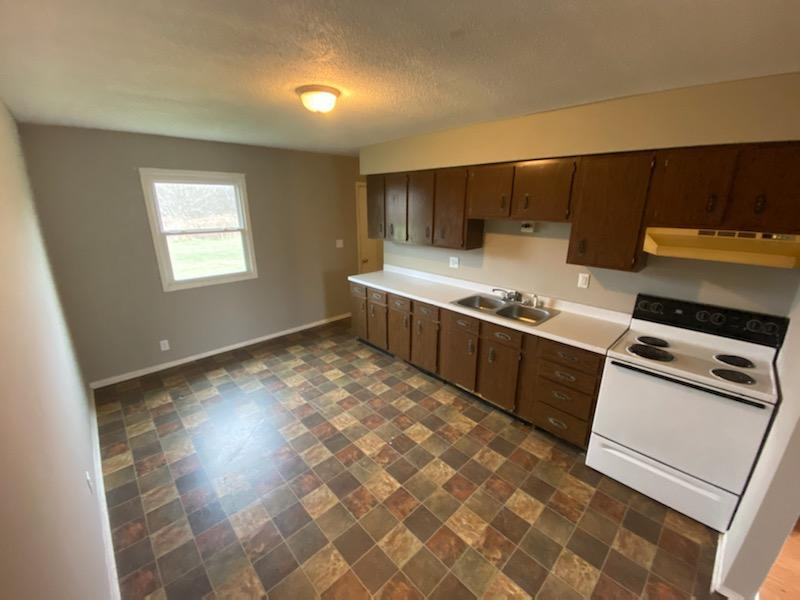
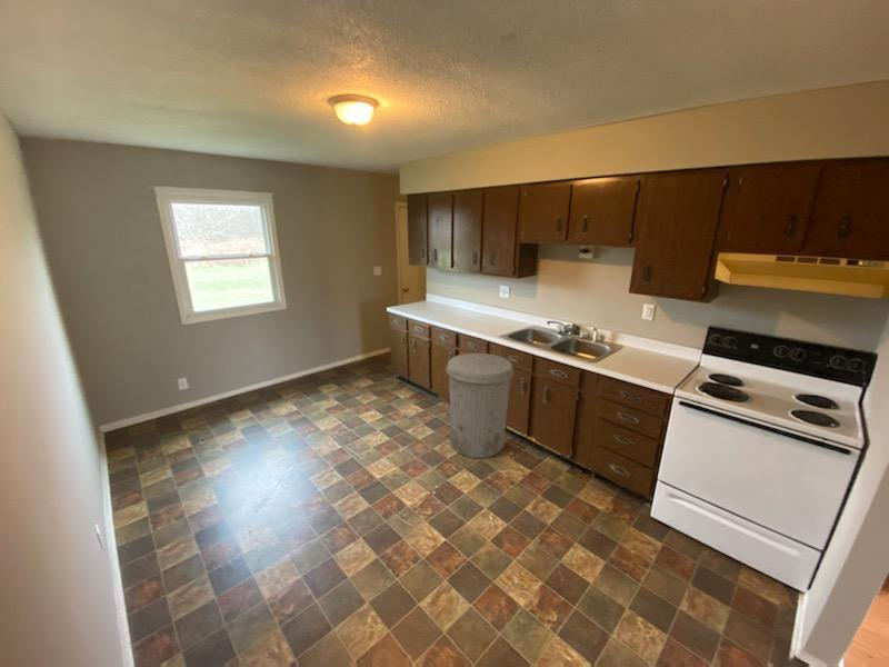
+ trash can [446,352,516,459]
